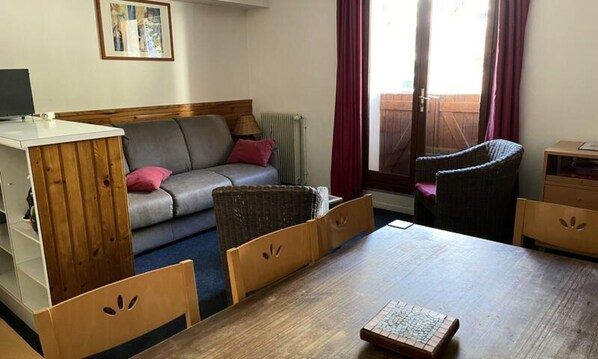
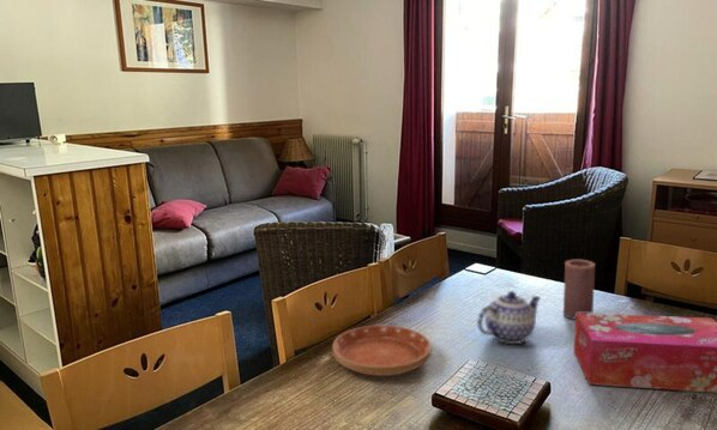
+ tissue box [573,313,717,394]
+ teapot [476,290,542,345]
+ saucer [332,325,433,377]
+ candle [562,259,596,321]
